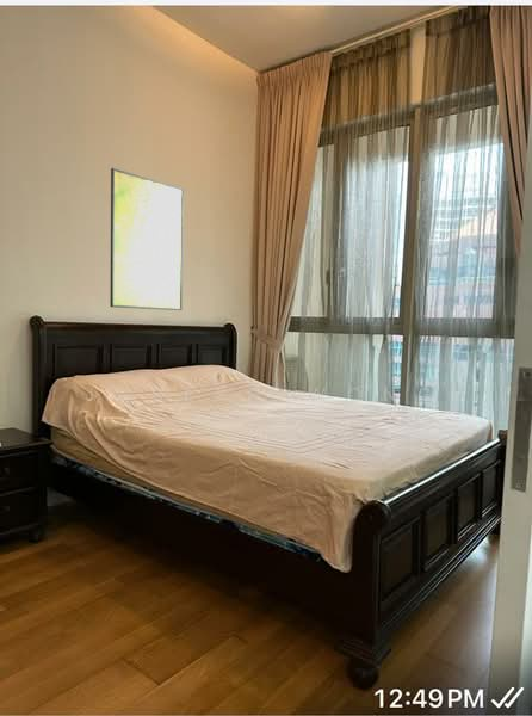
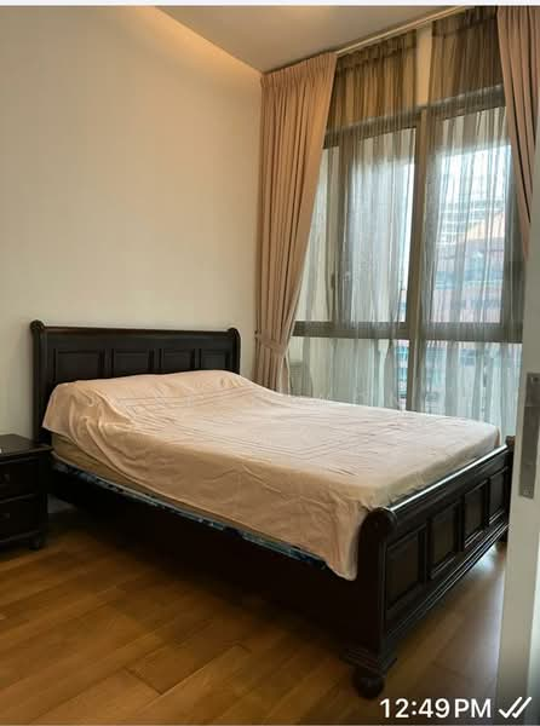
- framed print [109,167,185,311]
